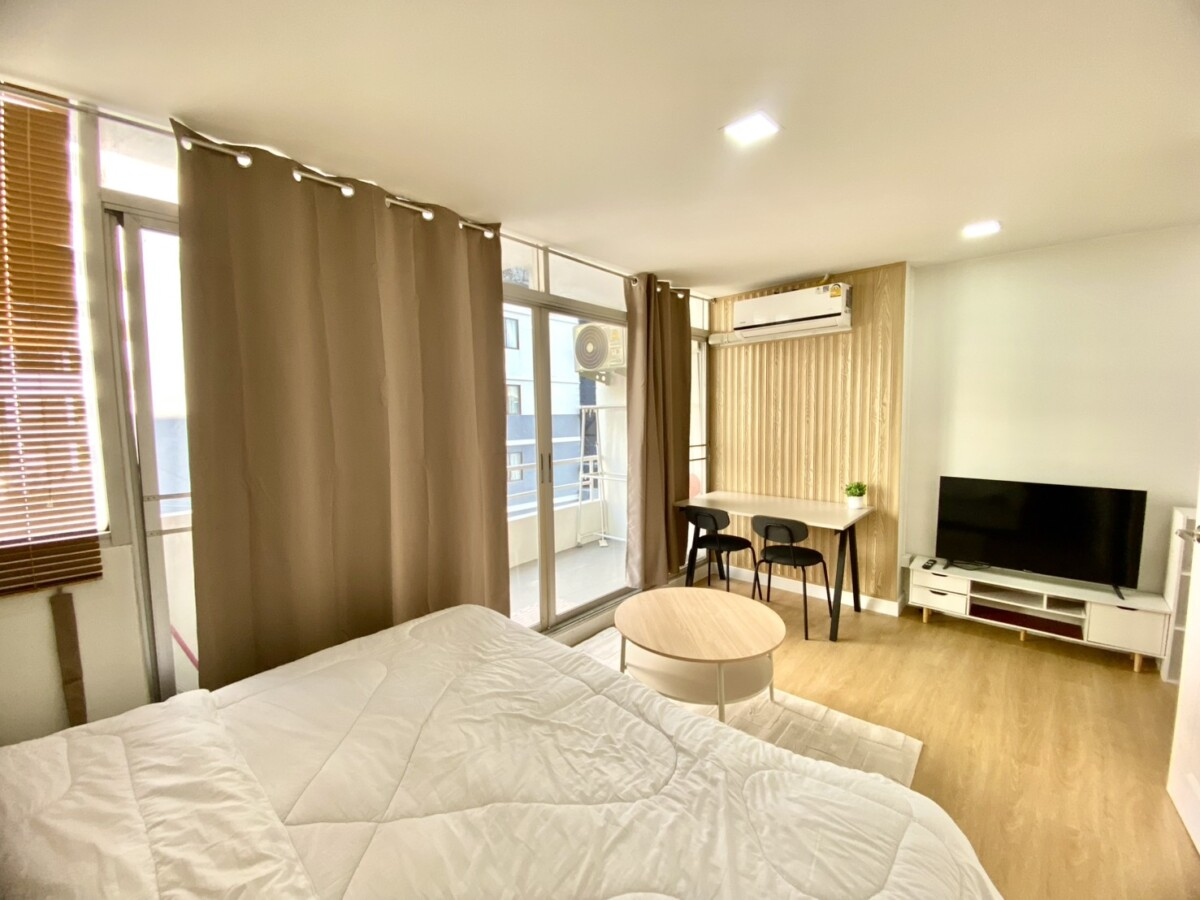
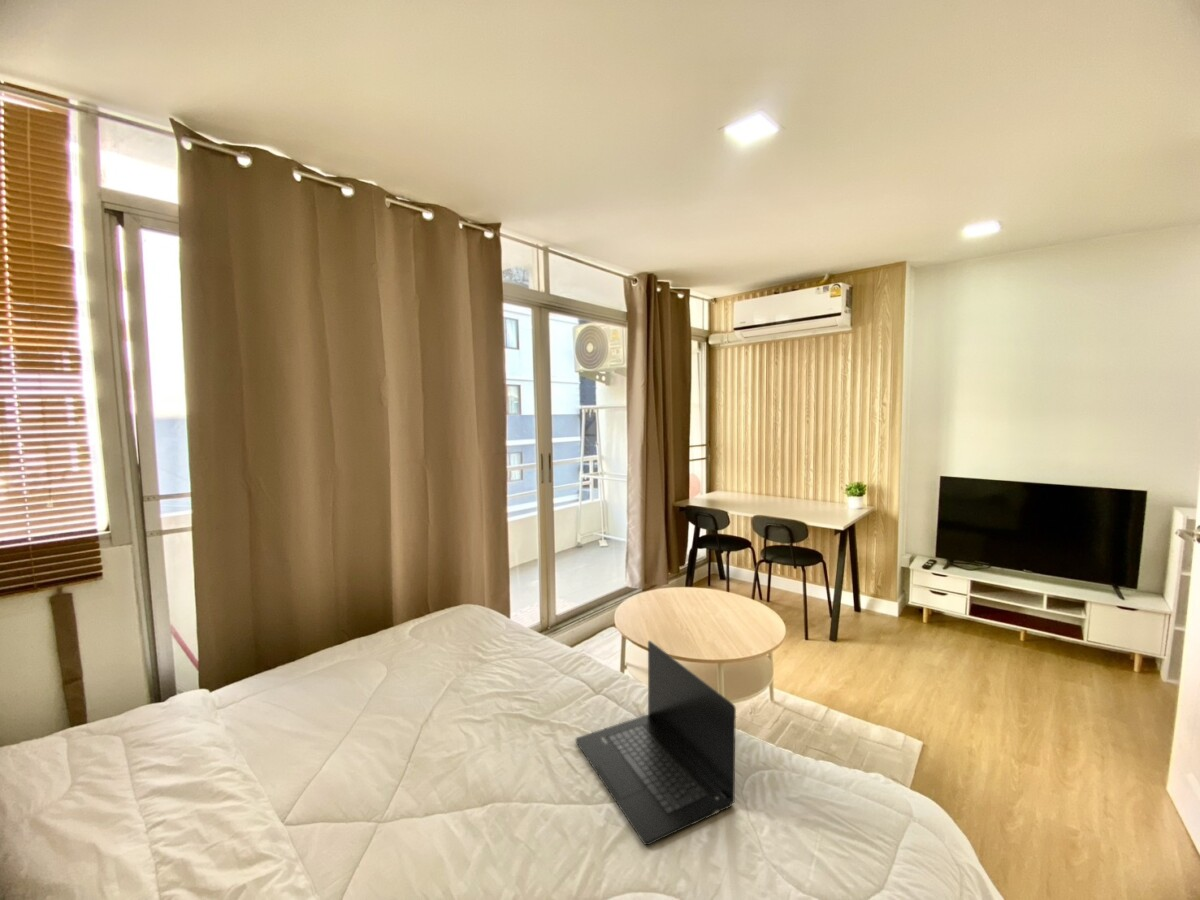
+ laptop [575,639,737,846]
